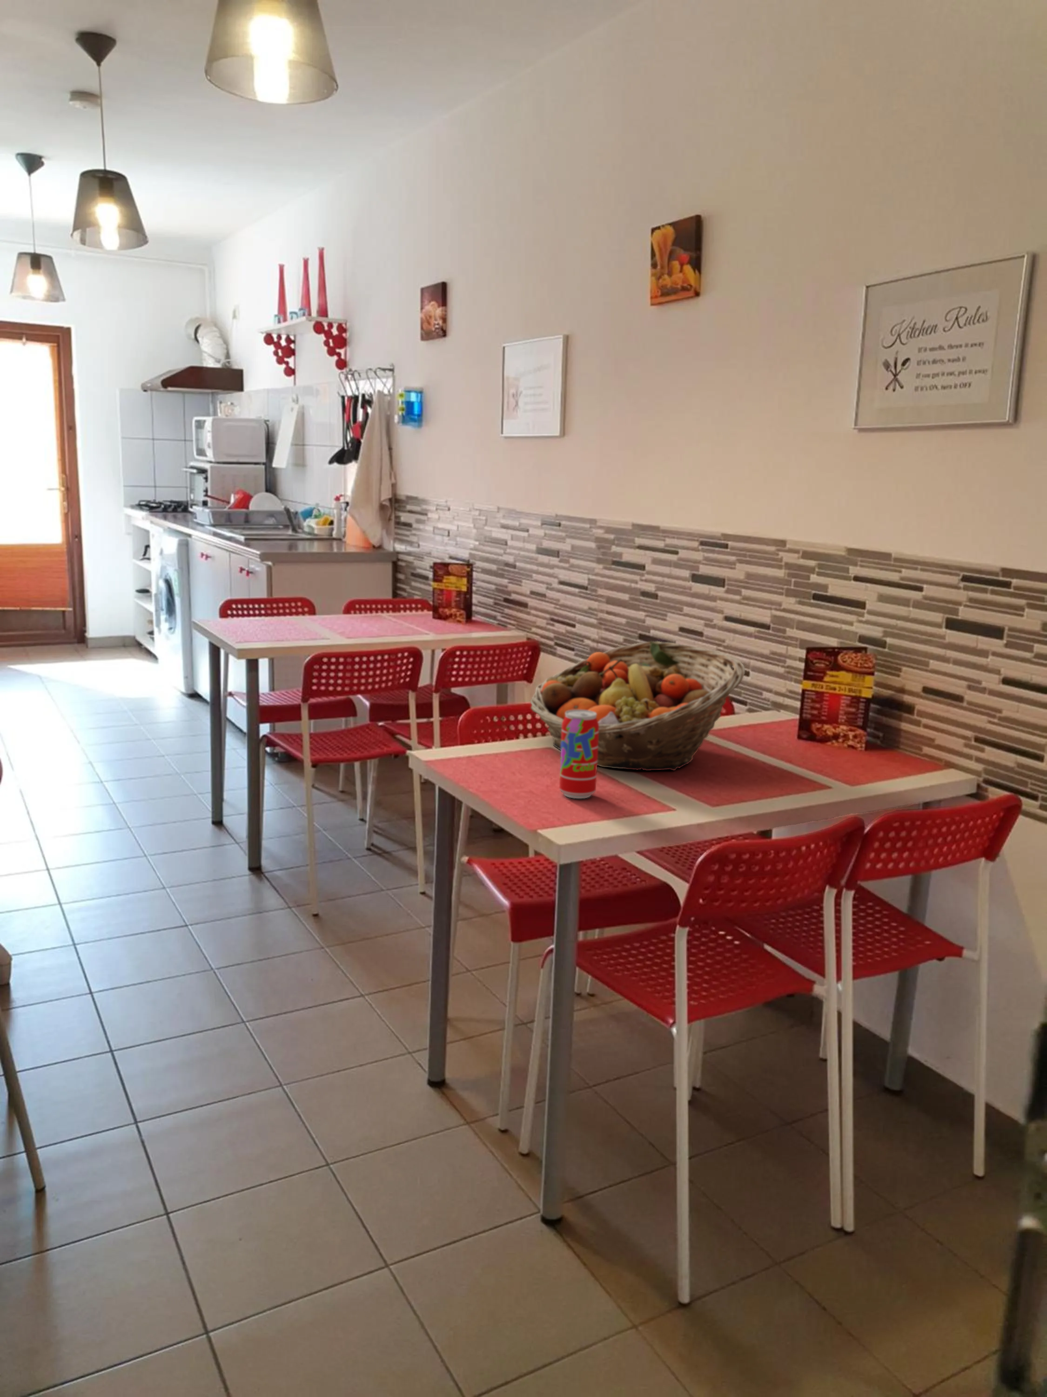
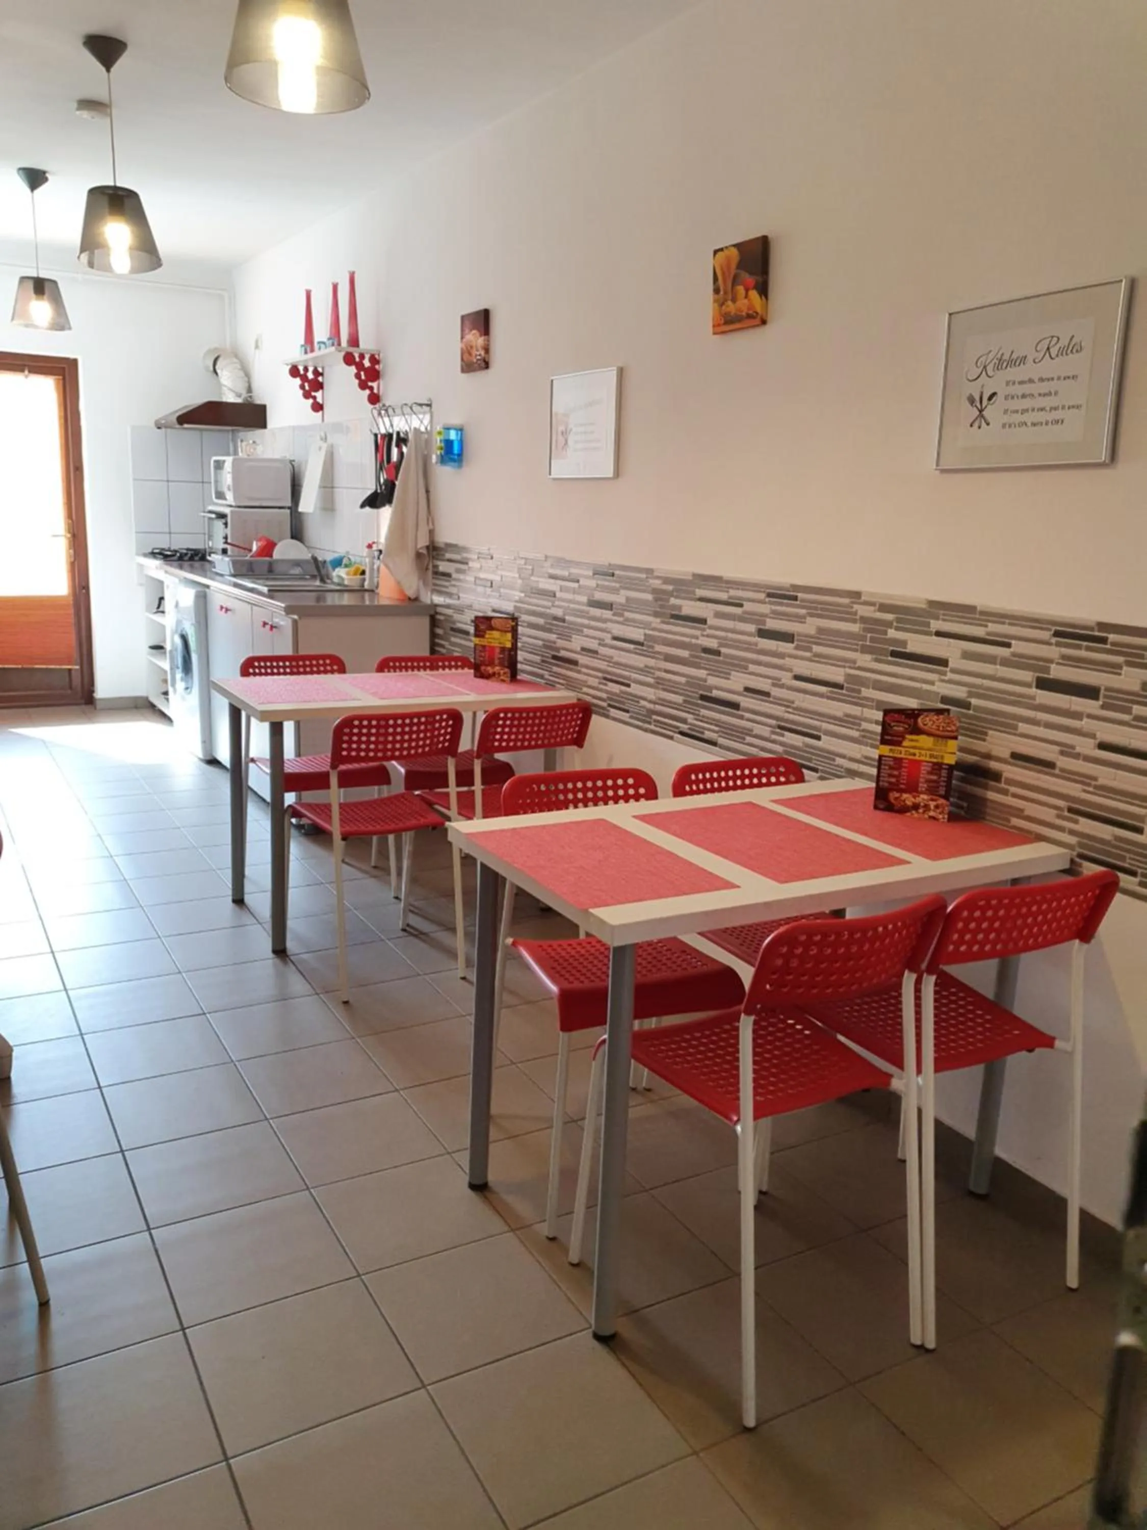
- beverage can [559,710,599,799]
- fruit basket [530,641,746,771]
